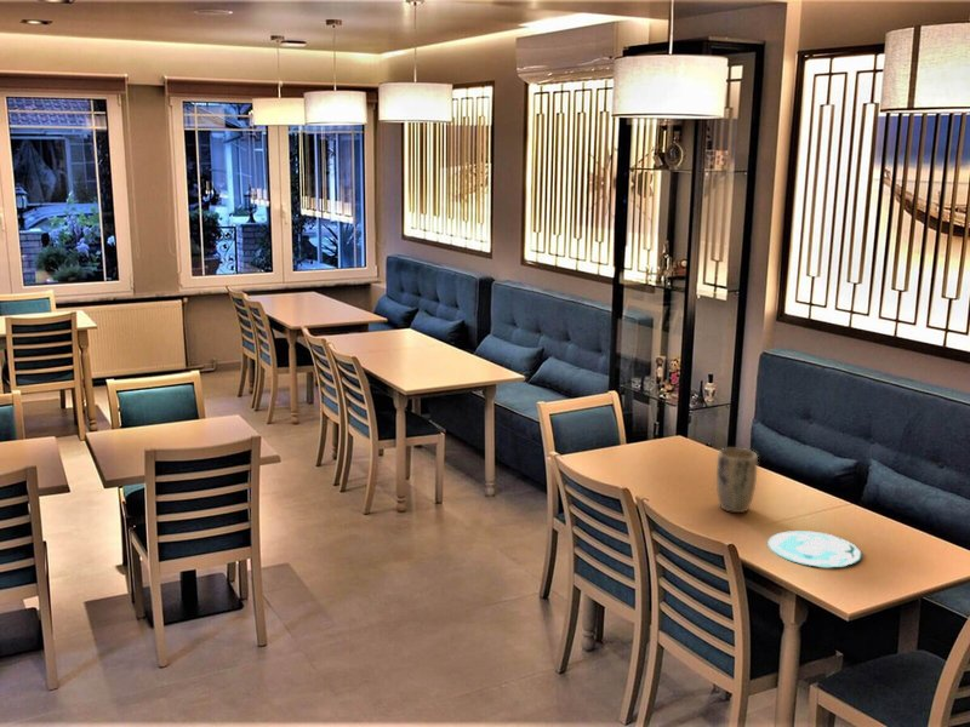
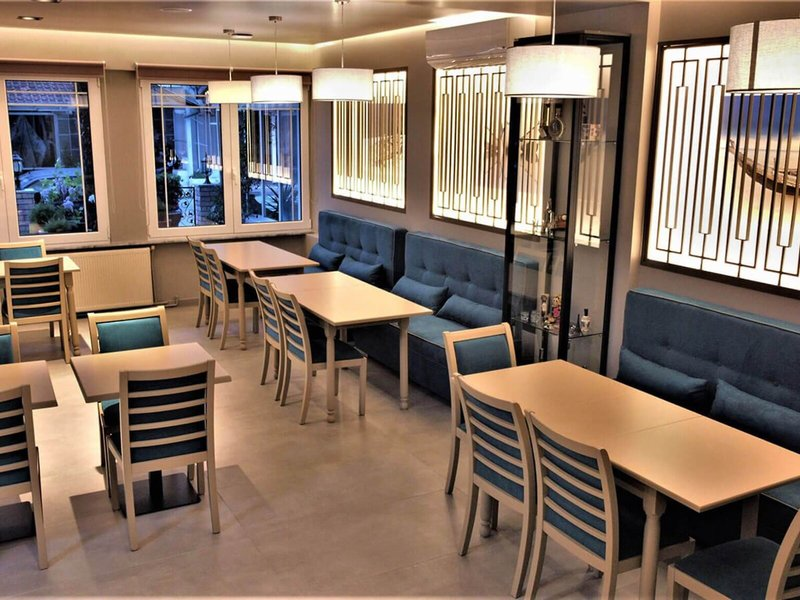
- plant pot [715,447,759,514]
- plate [766,529,863,568]
